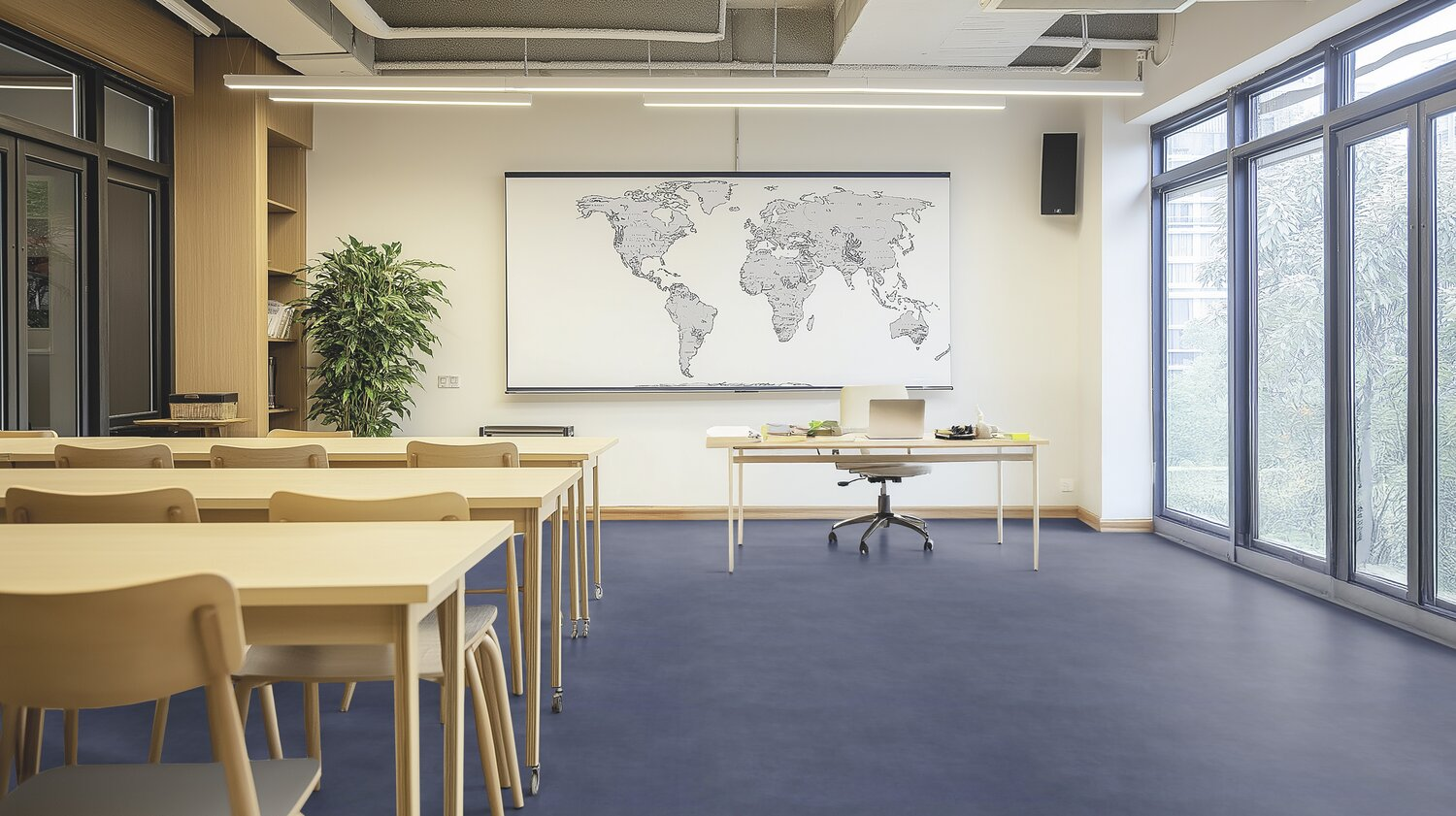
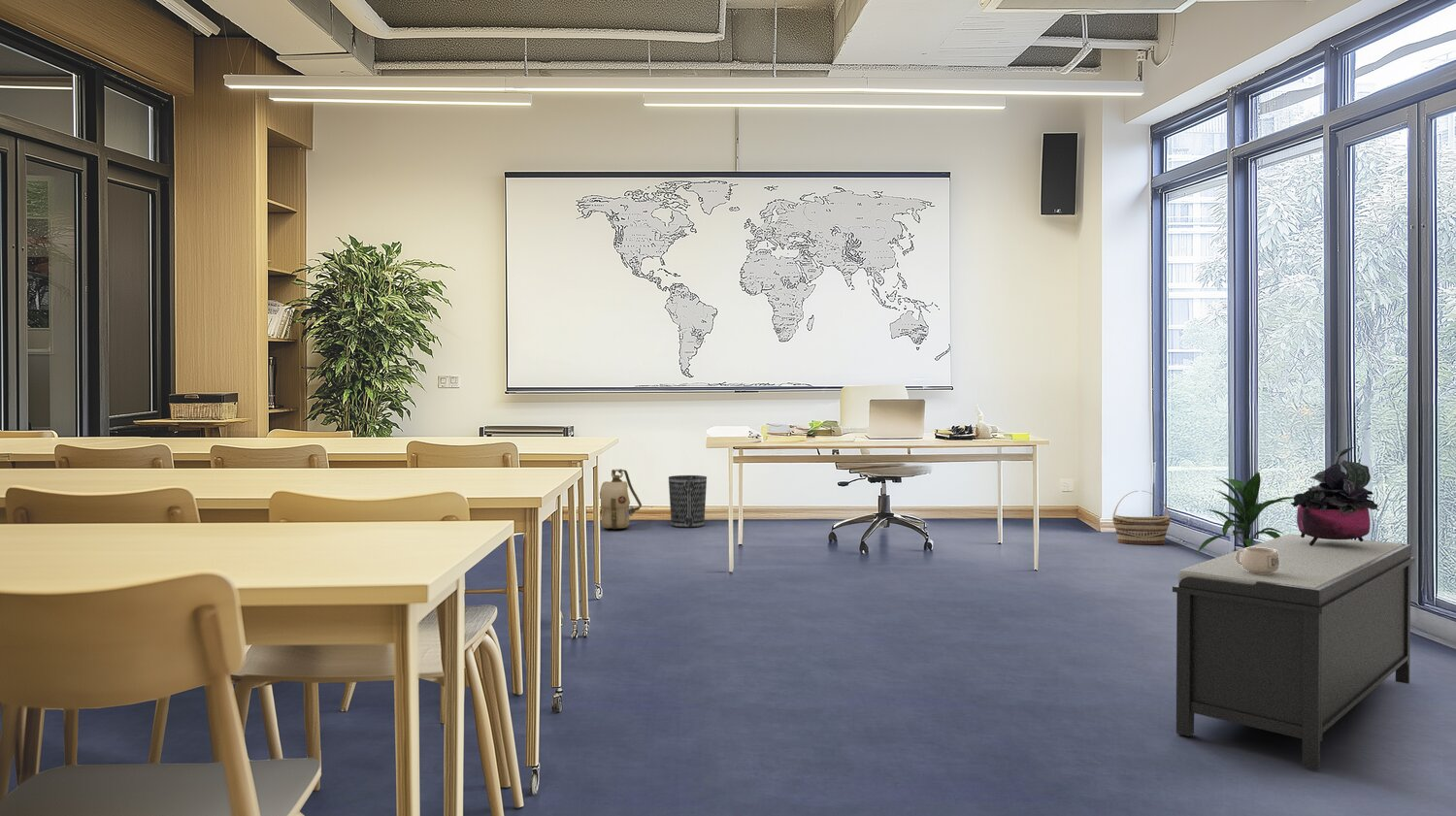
+ indoor plant [1196,471,1294,555]
+ wastebasket [668,474,708,528]
+ backpack [599,468,643,530]
+ basket [1111,490,1171,545]
+ bench [1172,533,1415,770]
+ potted plant [1289,446,1380,546]
+ mug [1236,547,1279,574]
